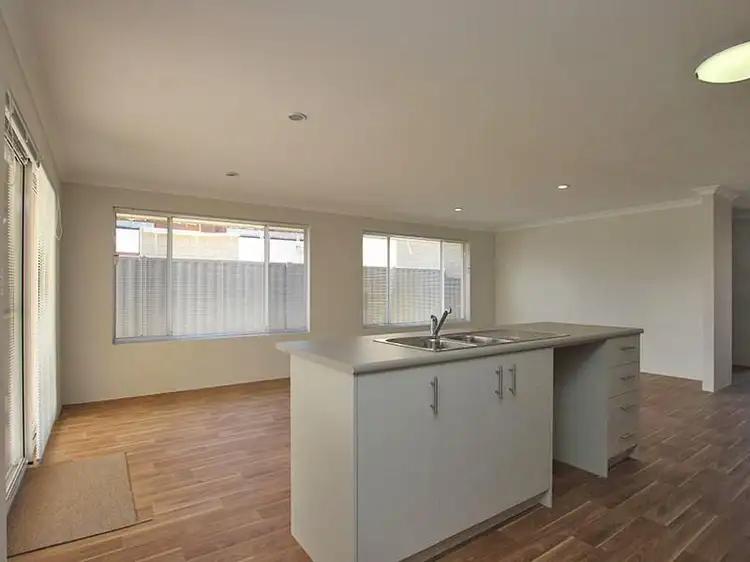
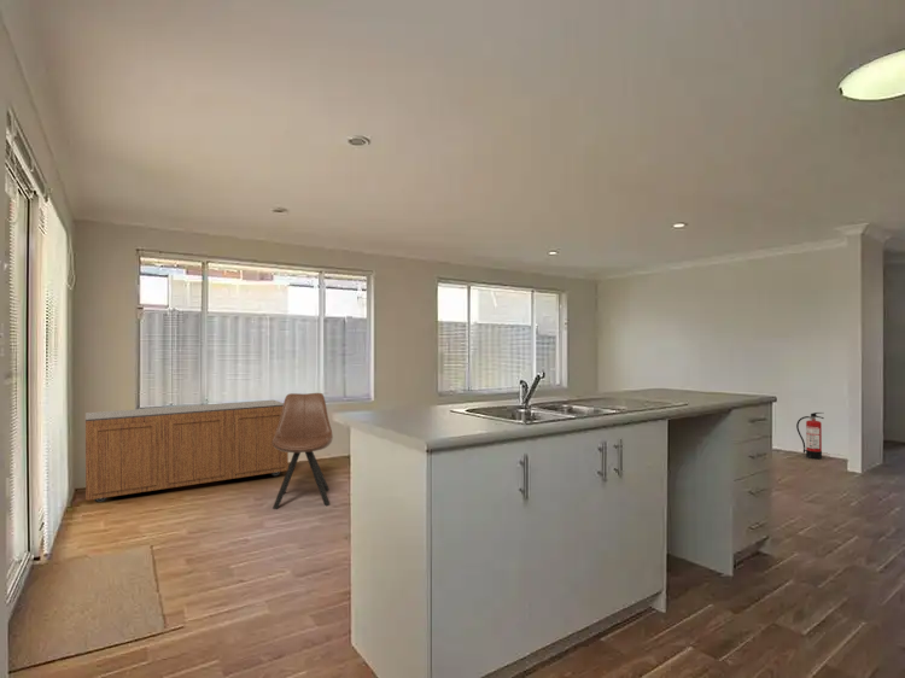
+ sideboard [84,399,290,503]
+ fire extinguisher [795,411,825,460]
+ chair [272,392,334,510]
